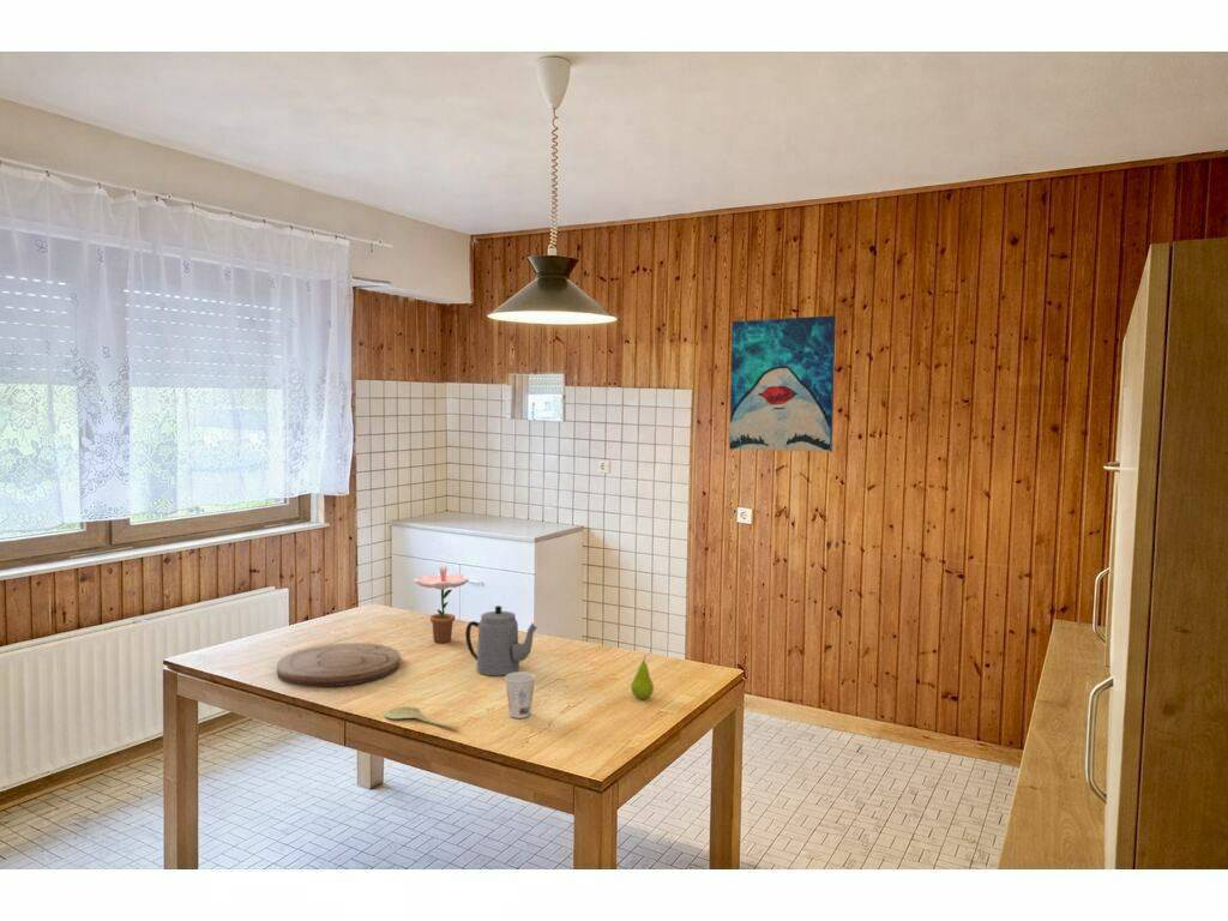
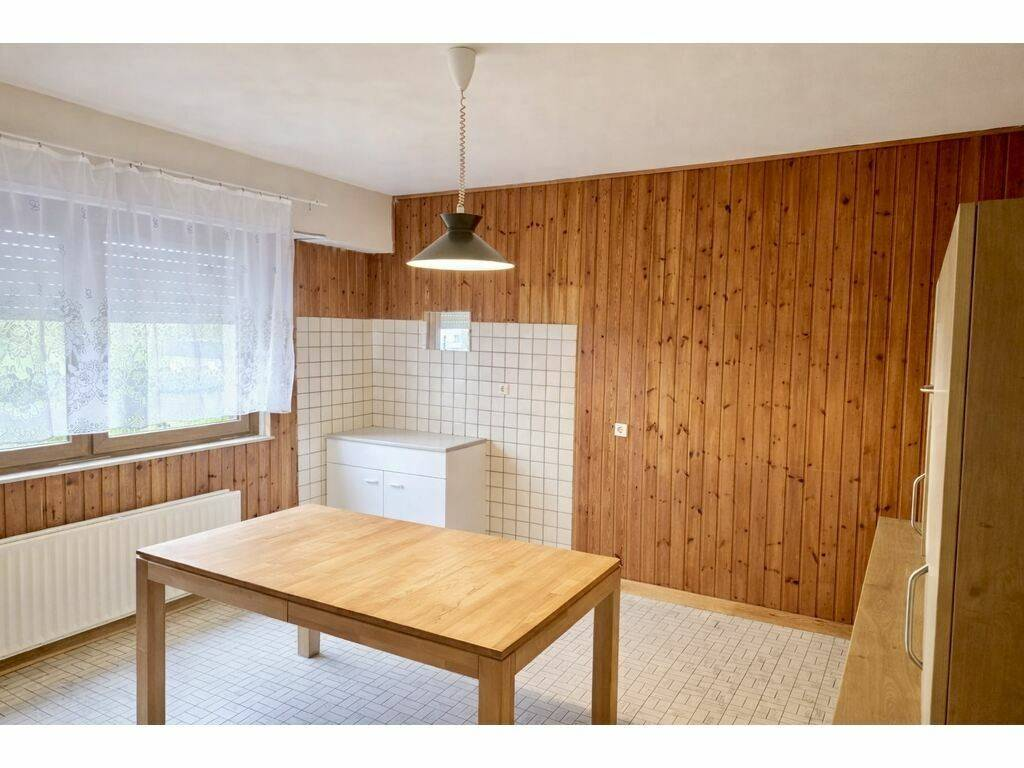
- cutting board [276,642,402,687]
- flower [413,541,470,644]
- spoon [383,706,460,729]
- wall art [729,314,837,453]
- fruit [630,655,655,700]
- cup [504,670,537,720]
- teapot [464,604,538,676]
